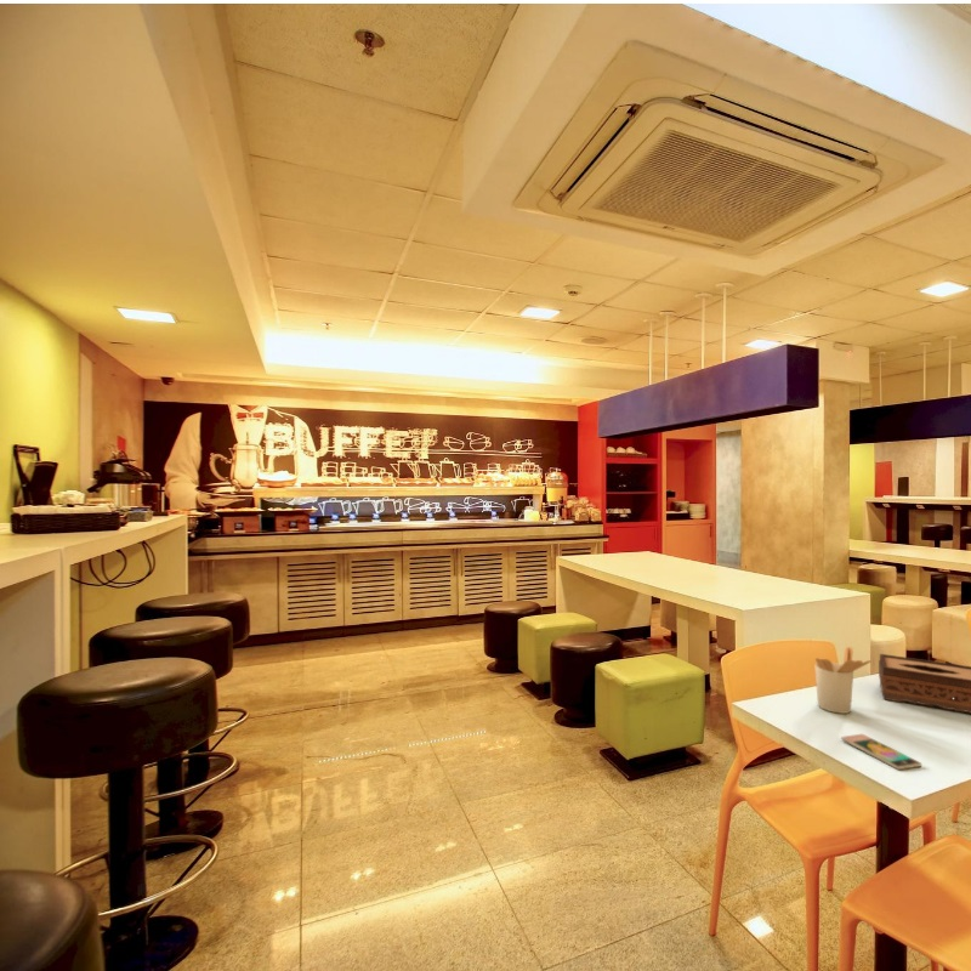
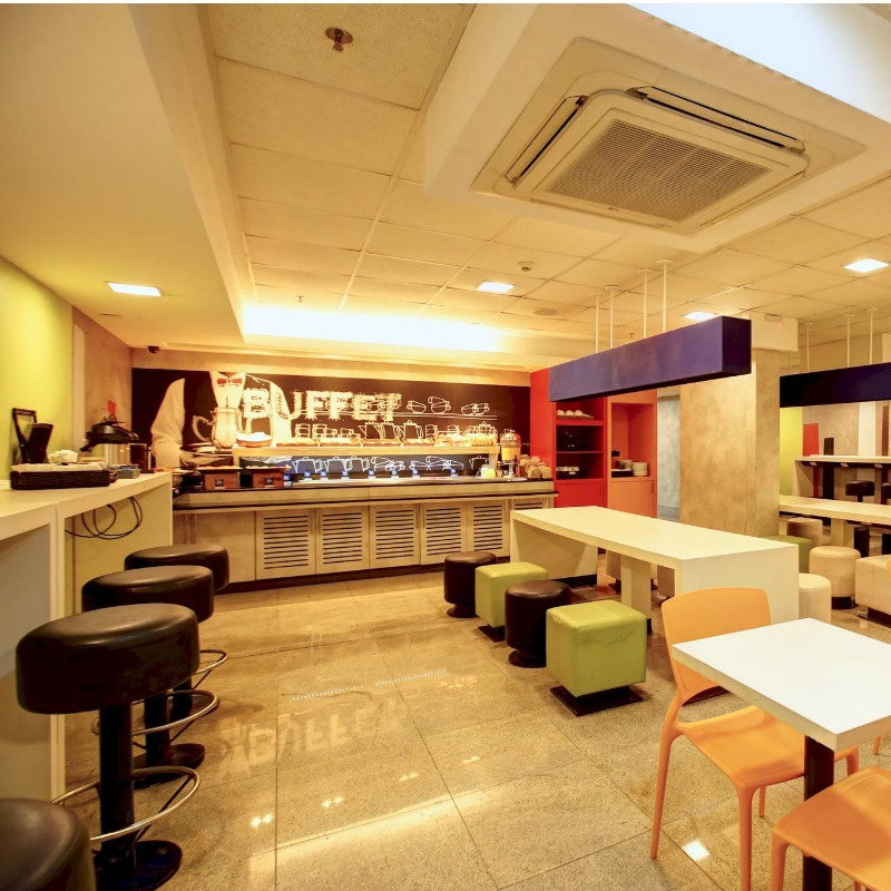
- utensil holder [813,646,873,715]
- tissue box [878,653,971,715]
- smartphone [840,733,922,771]
